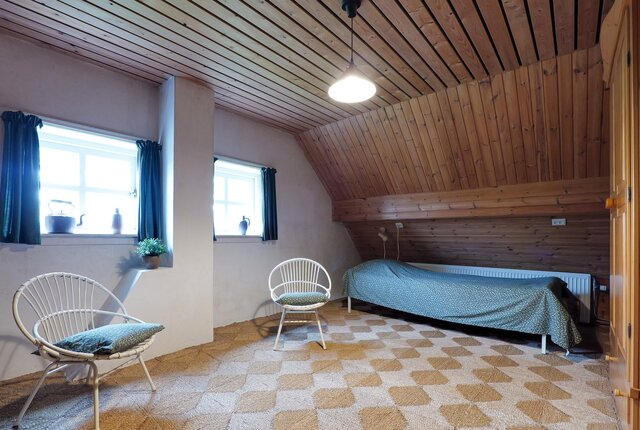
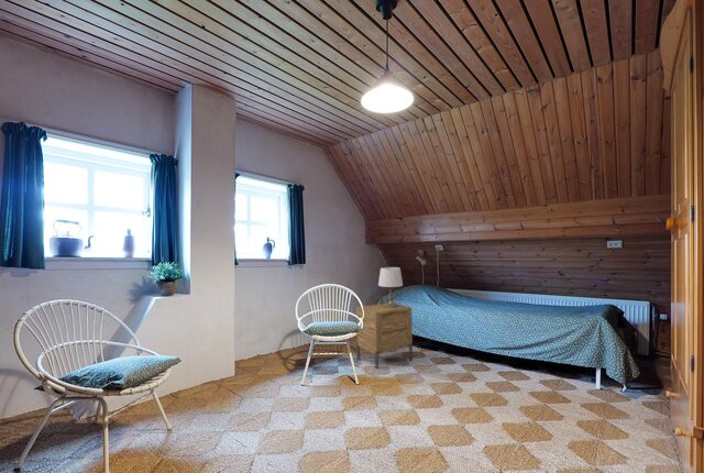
+ nightstand [355,302,414,370]
+ table lamp [377,266,404,307]
